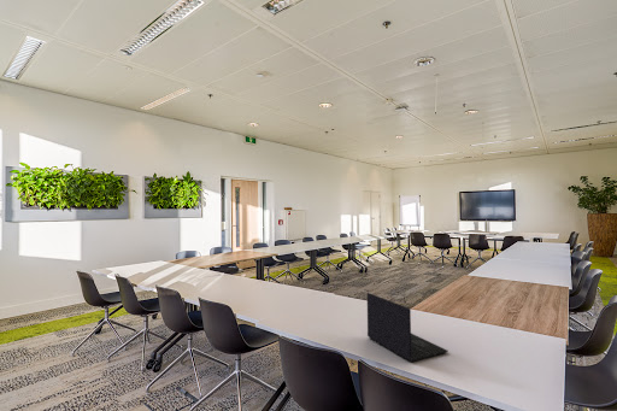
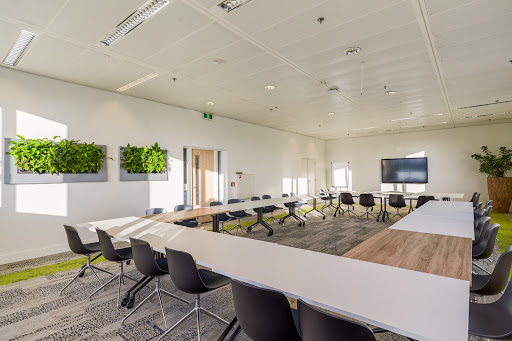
- laptop [366,292,449,364]
